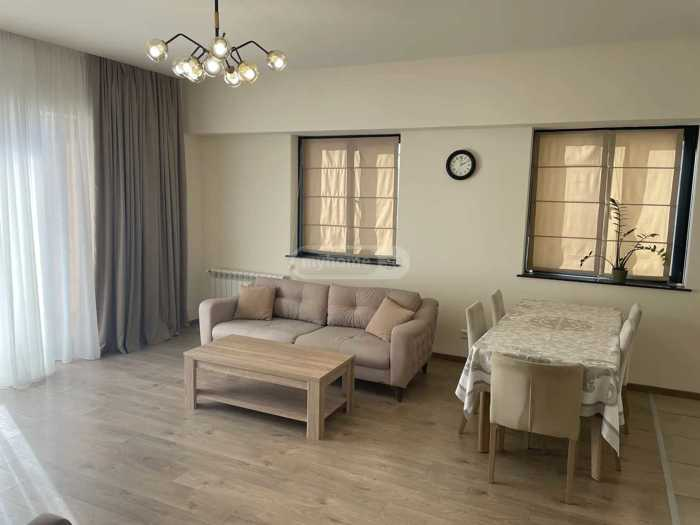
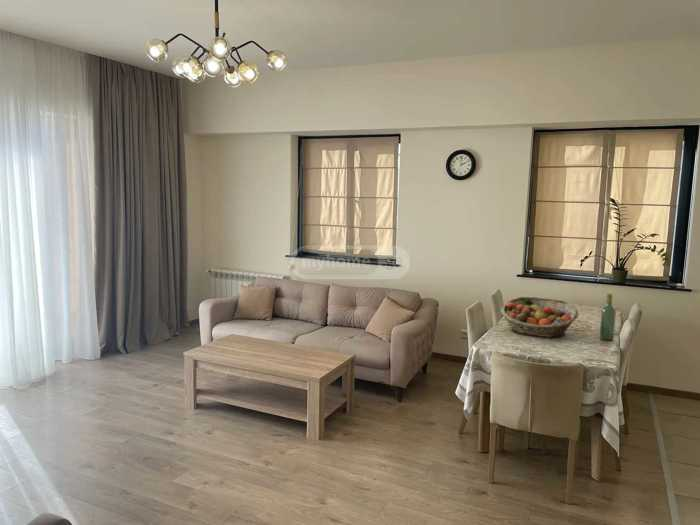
+ wine bottle [599,293,617,341]
+ fruit basket [500,296,579,338]
